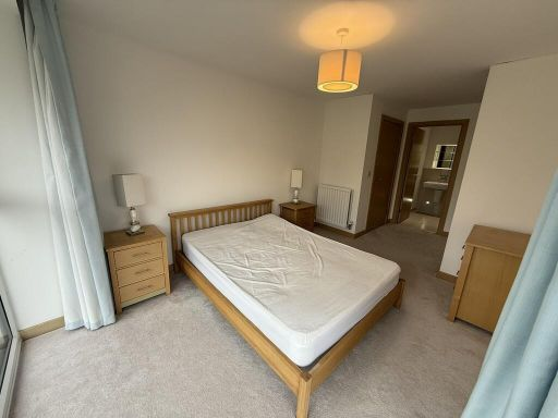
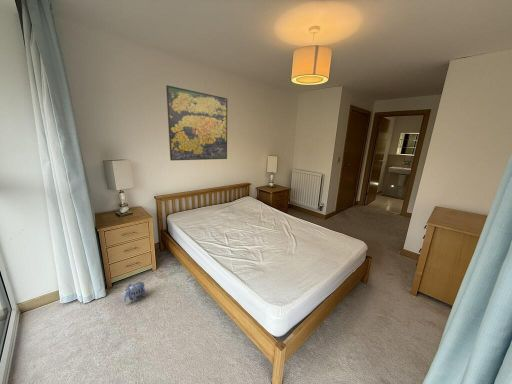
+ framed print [165,84,228,161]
+ plush toy [122,280,147,303]
